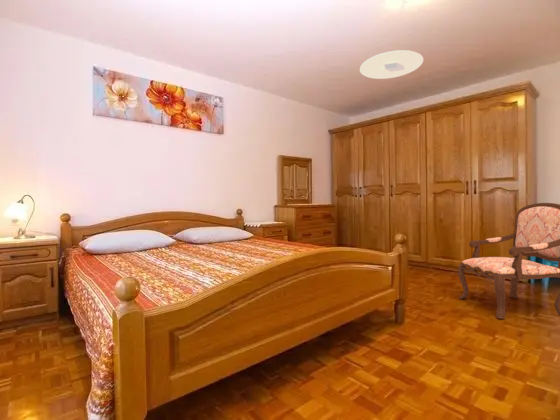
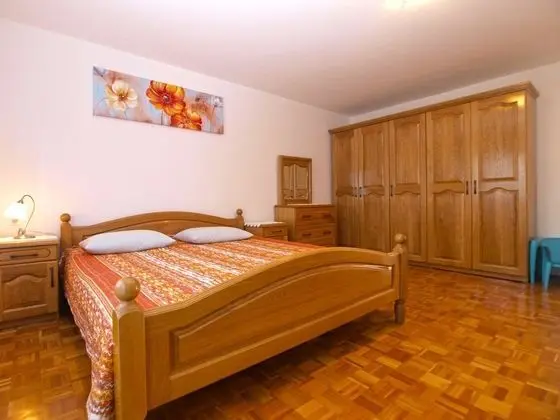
- armchair [457,202,560,319]
- ceiling light [359,49,424,80]
